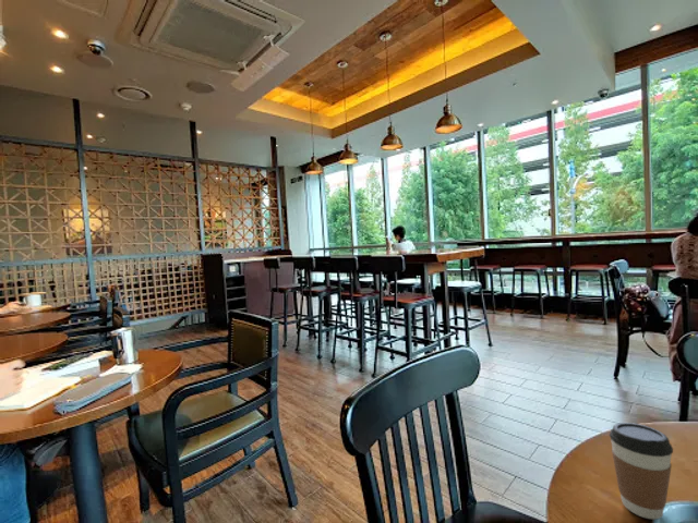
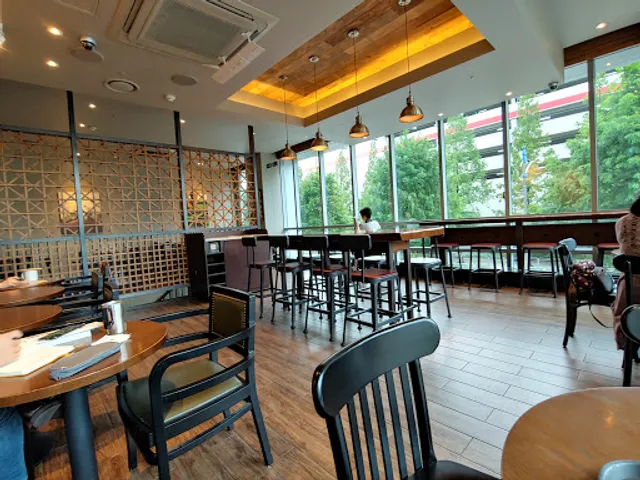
- coffee cup [609,422,674,520]
